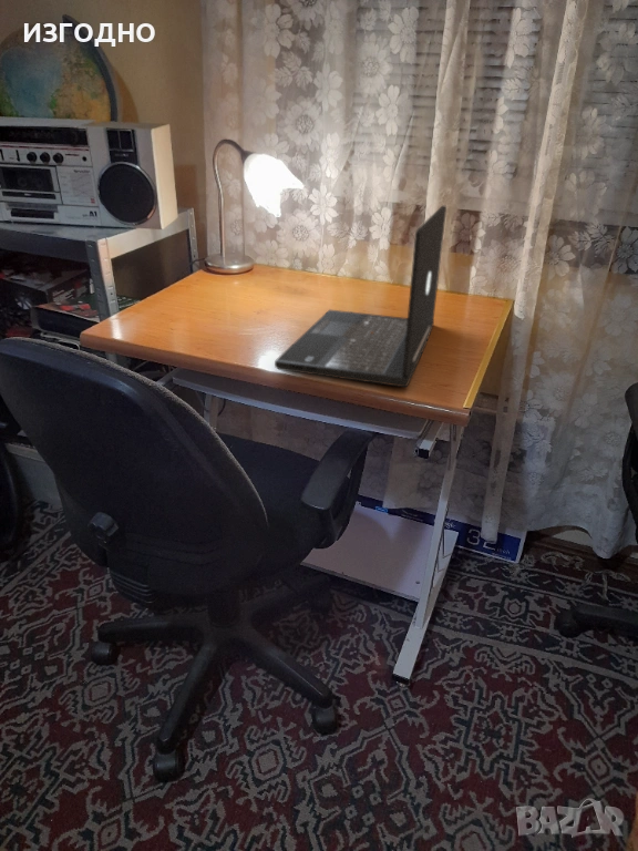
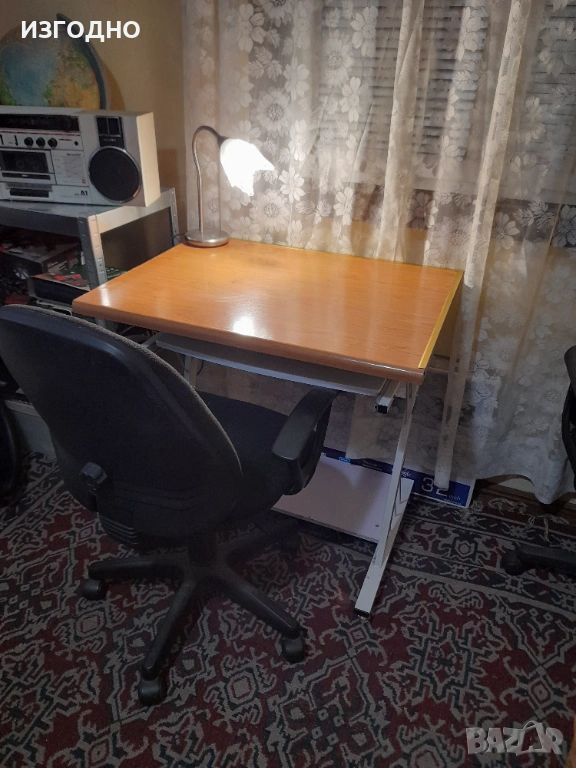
- laptop [274,204,447,389]
